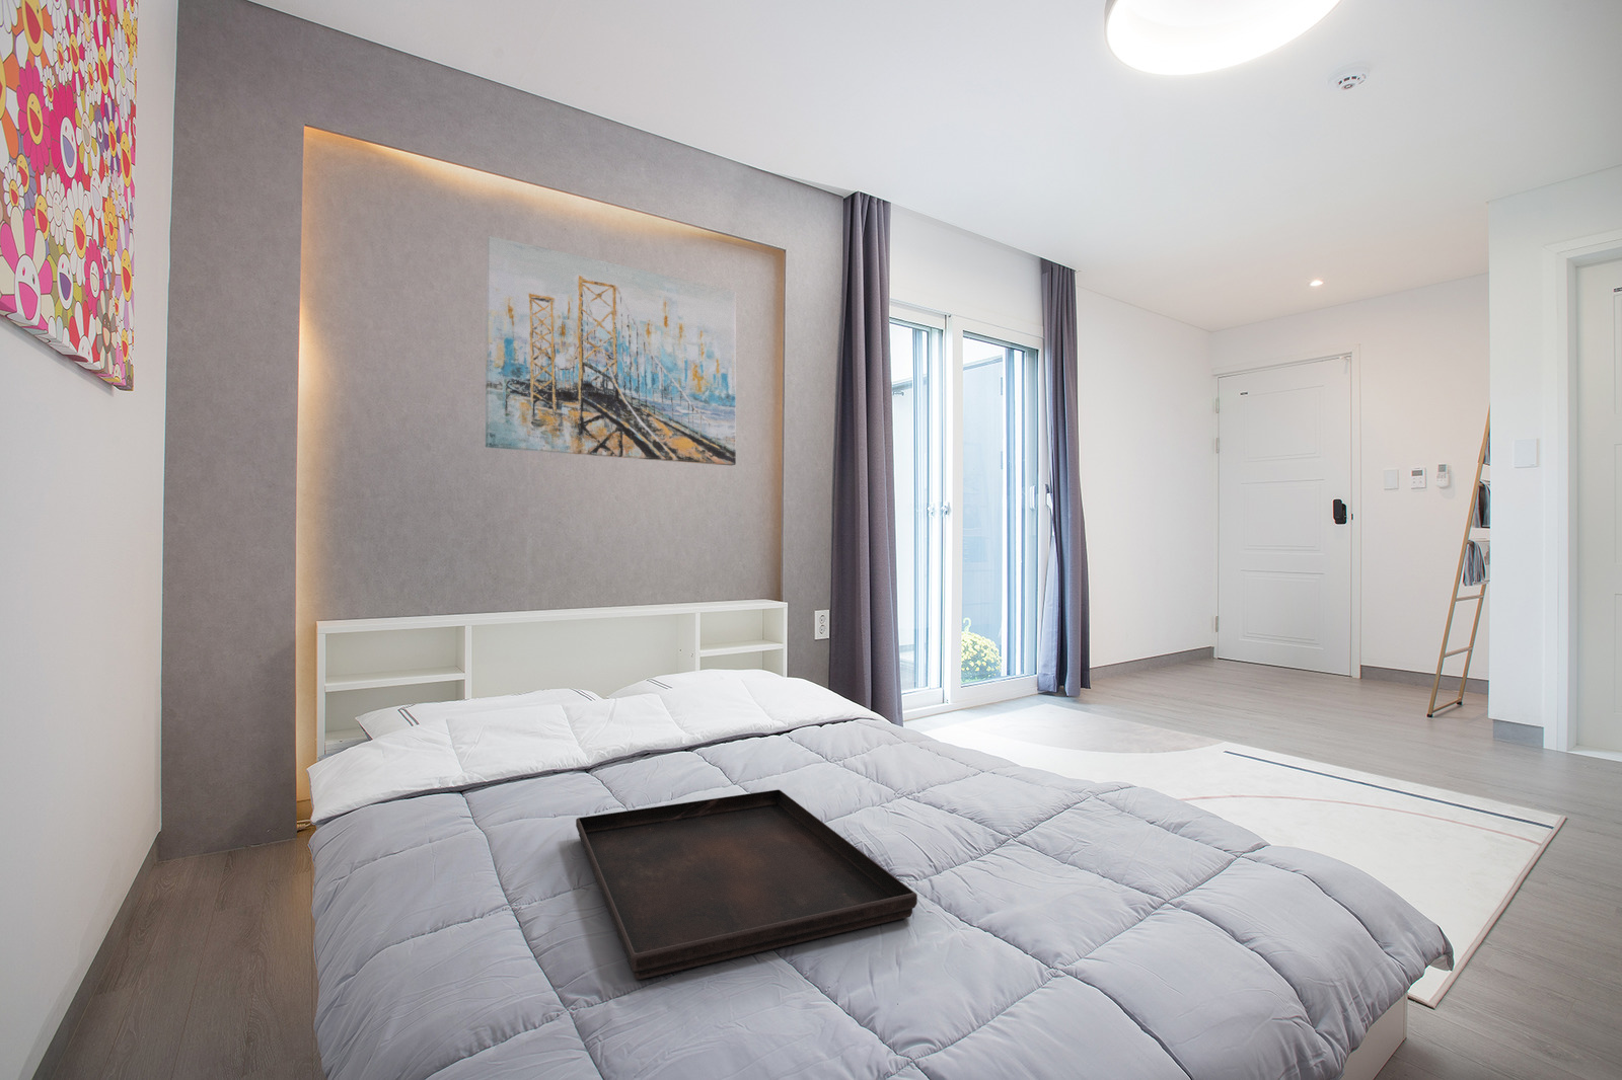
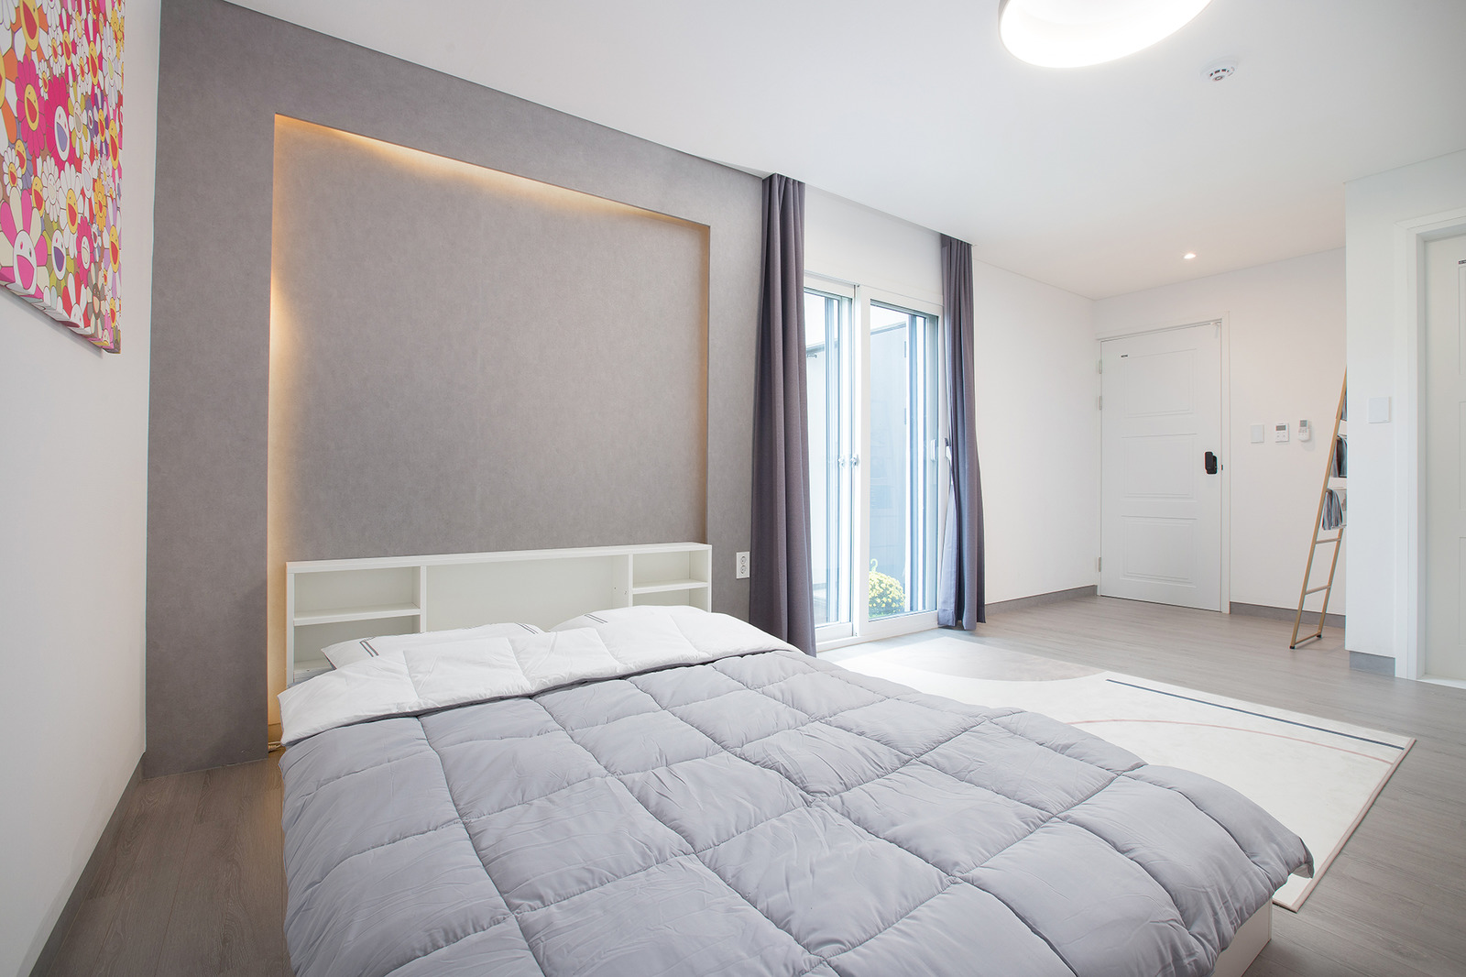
- wall art [485,235,737,466]
- serving tray [575,788,919,981]
